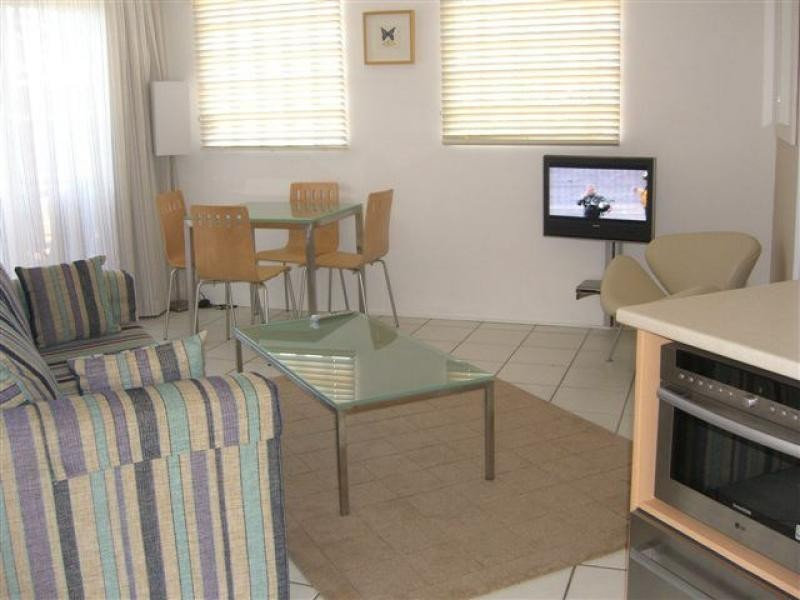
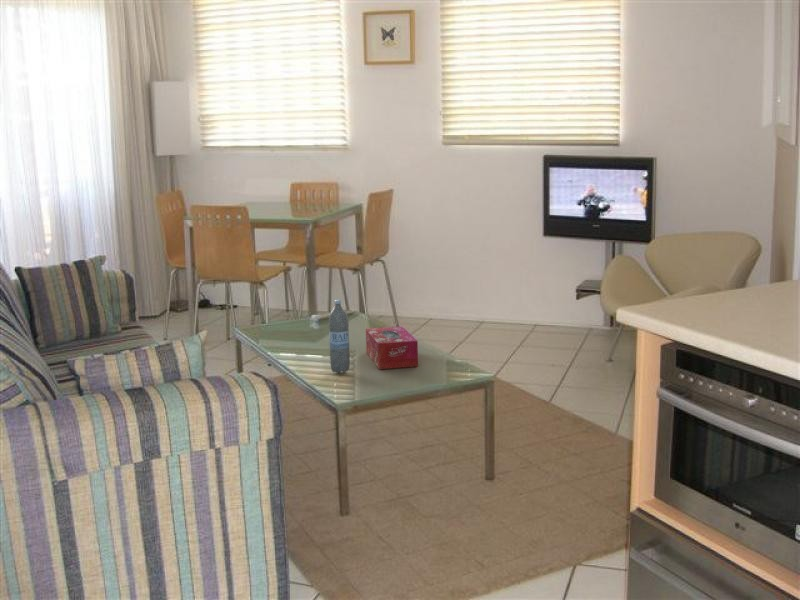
+ tissue box [365,326,419,370]
+ water bottle [328,299,351,374]
